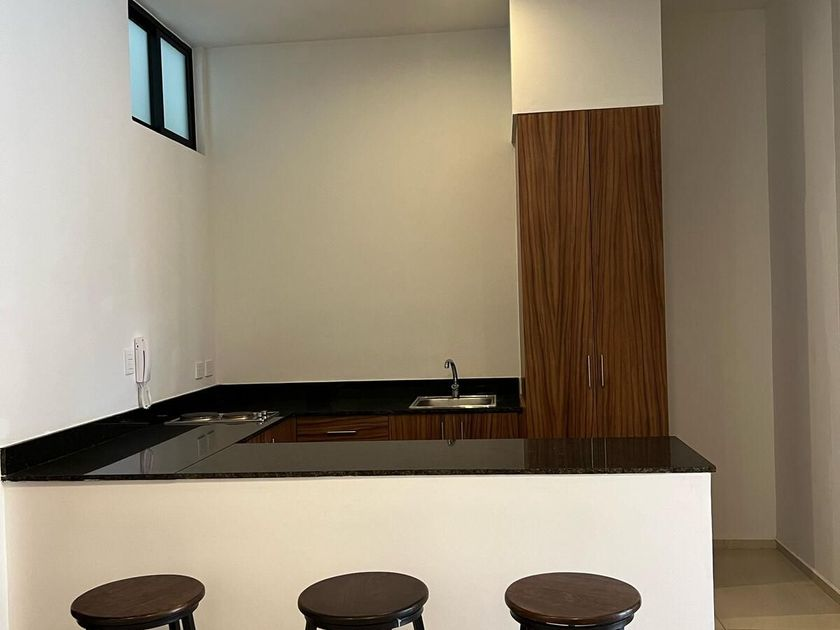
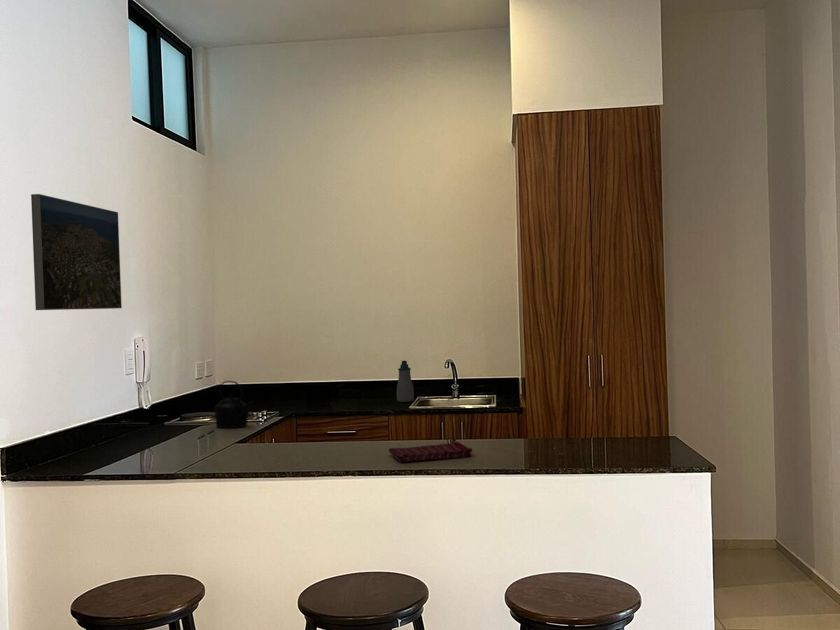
+ kettle [214,380,255,429]
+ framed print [30,193,123,311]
+ dish towel [388,441,473,463]
+ soap bottle [396,360,415,403]
